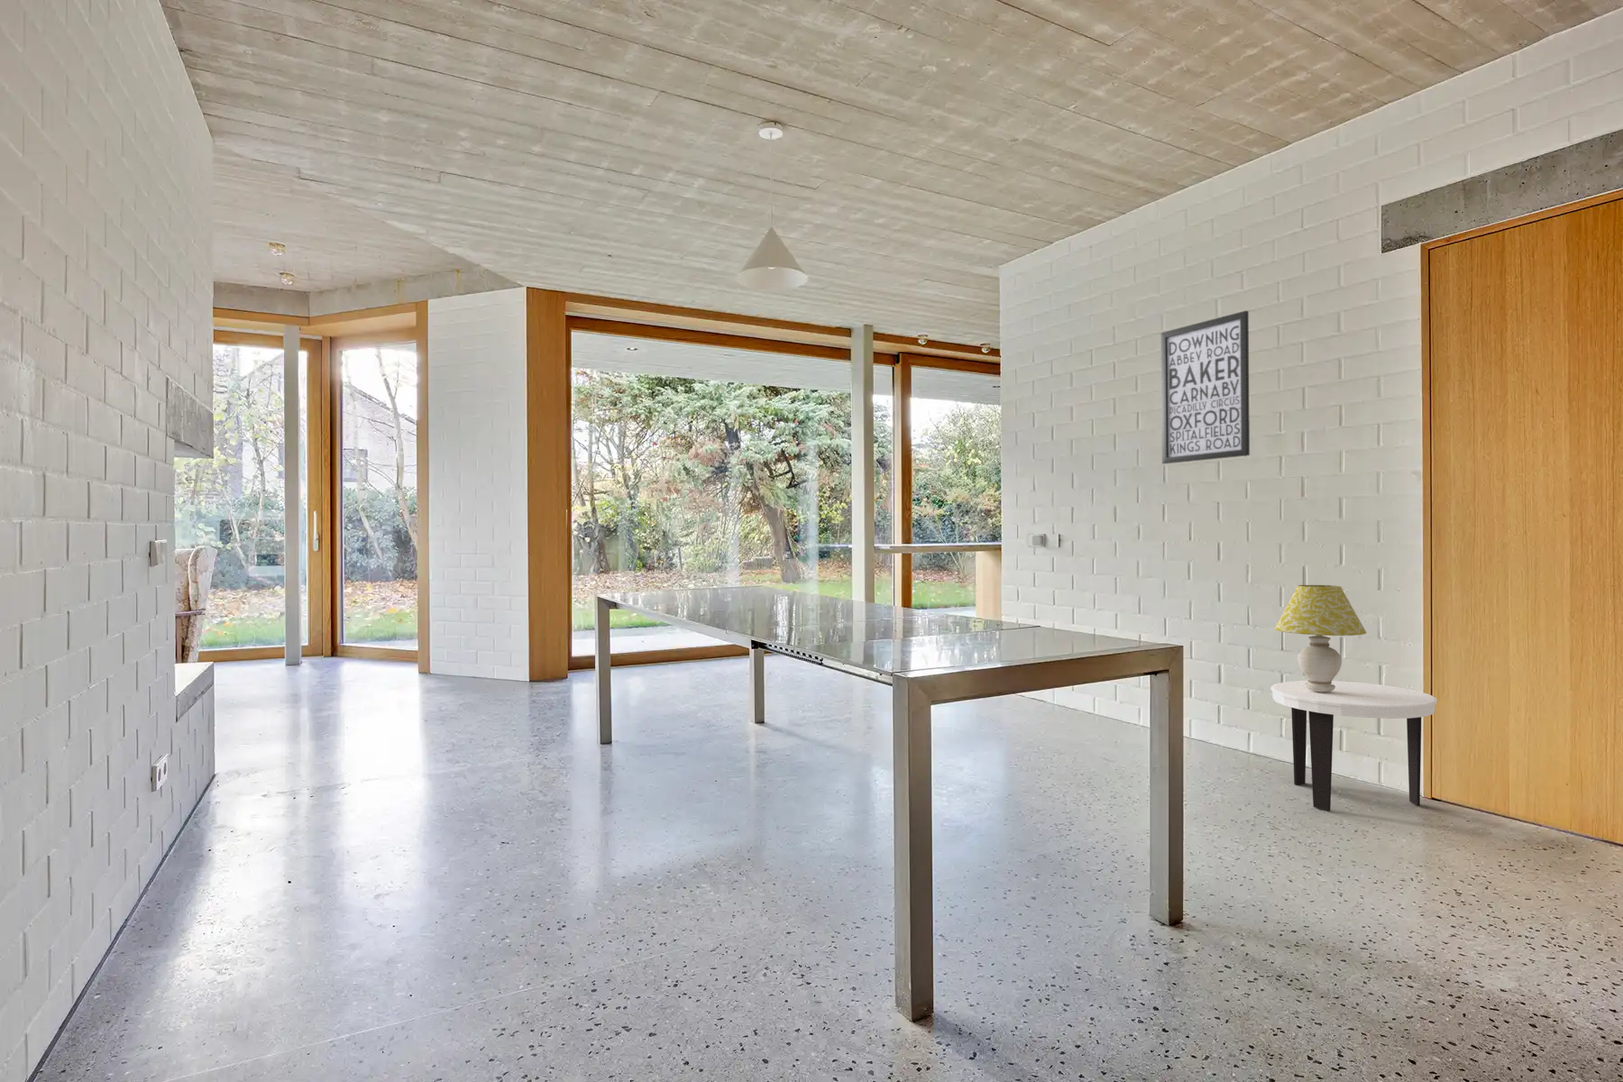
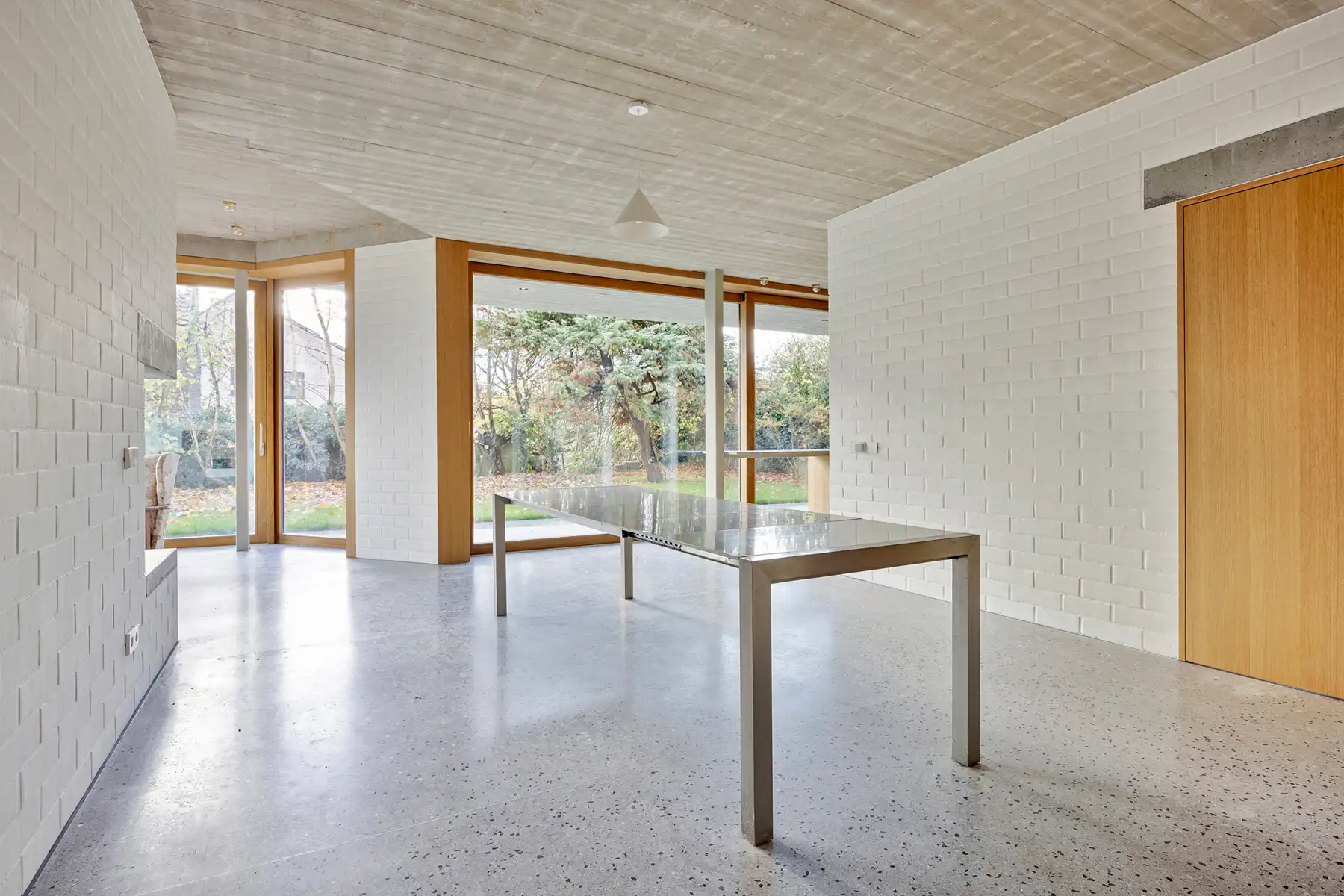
- side table [1269,680,1438,813]
- wall art [1159,310,1251,465]
- table lamp [1274,584,1368,692]
